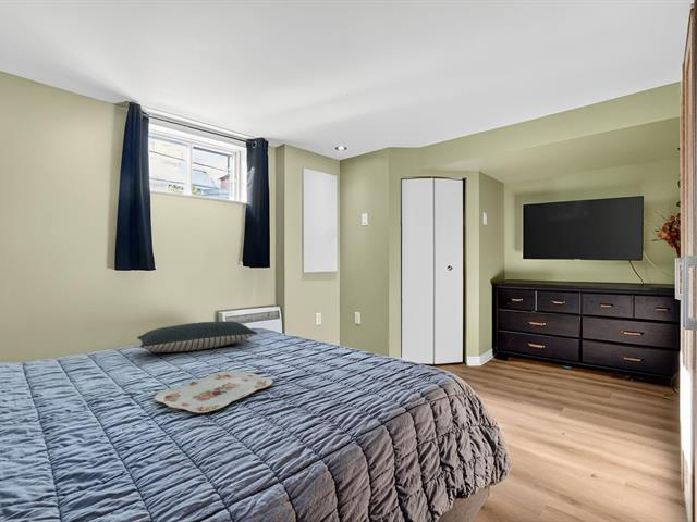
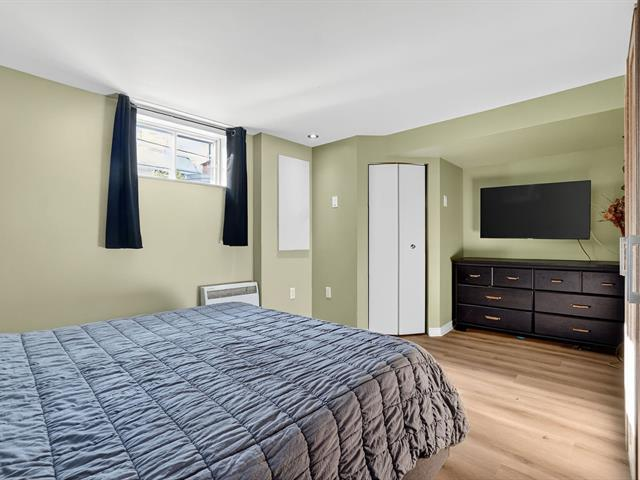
- serving tray [154,370,274,414]
- pillow [136,321,259,353]
